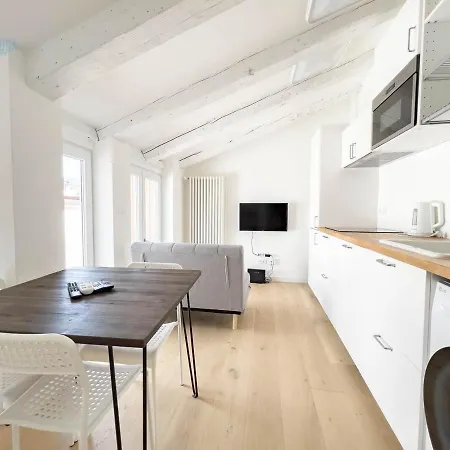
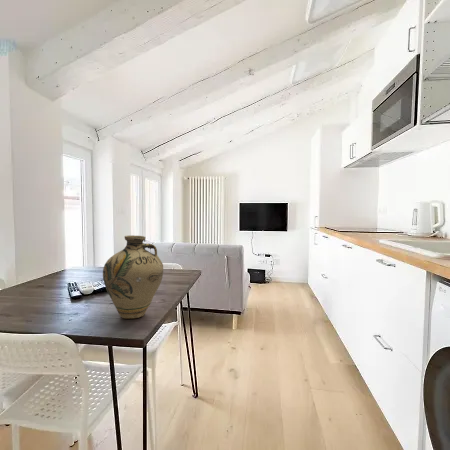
+ jug [102,234,164,320]
